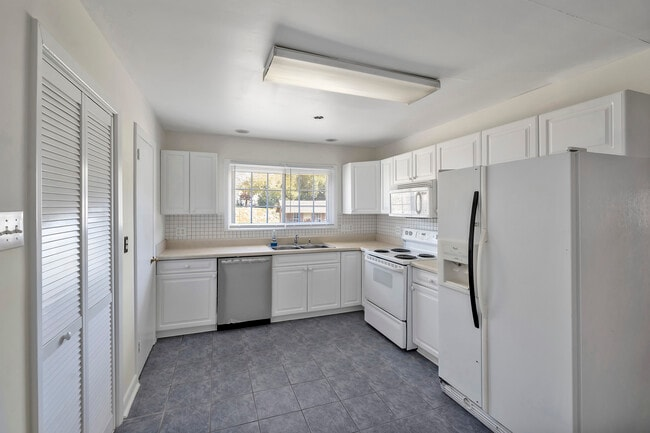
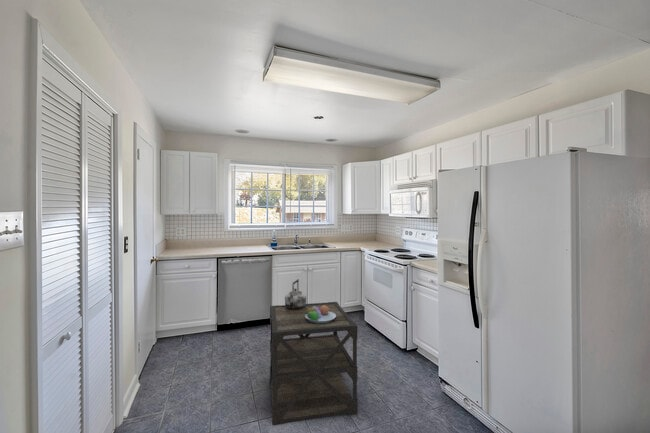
+ kettle [284,278,307,309]
+ side table [269,301,358,427]
+ fruit bowl [305,305,336,323]
